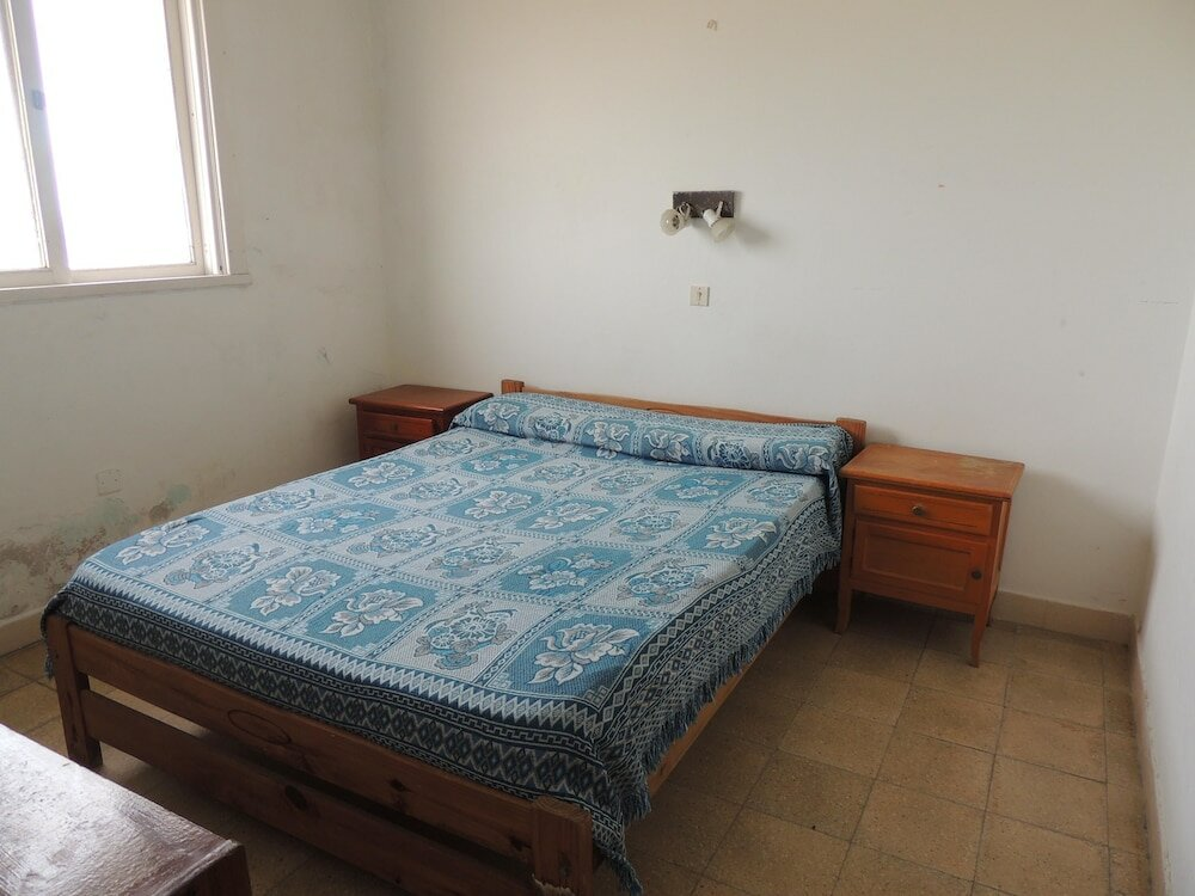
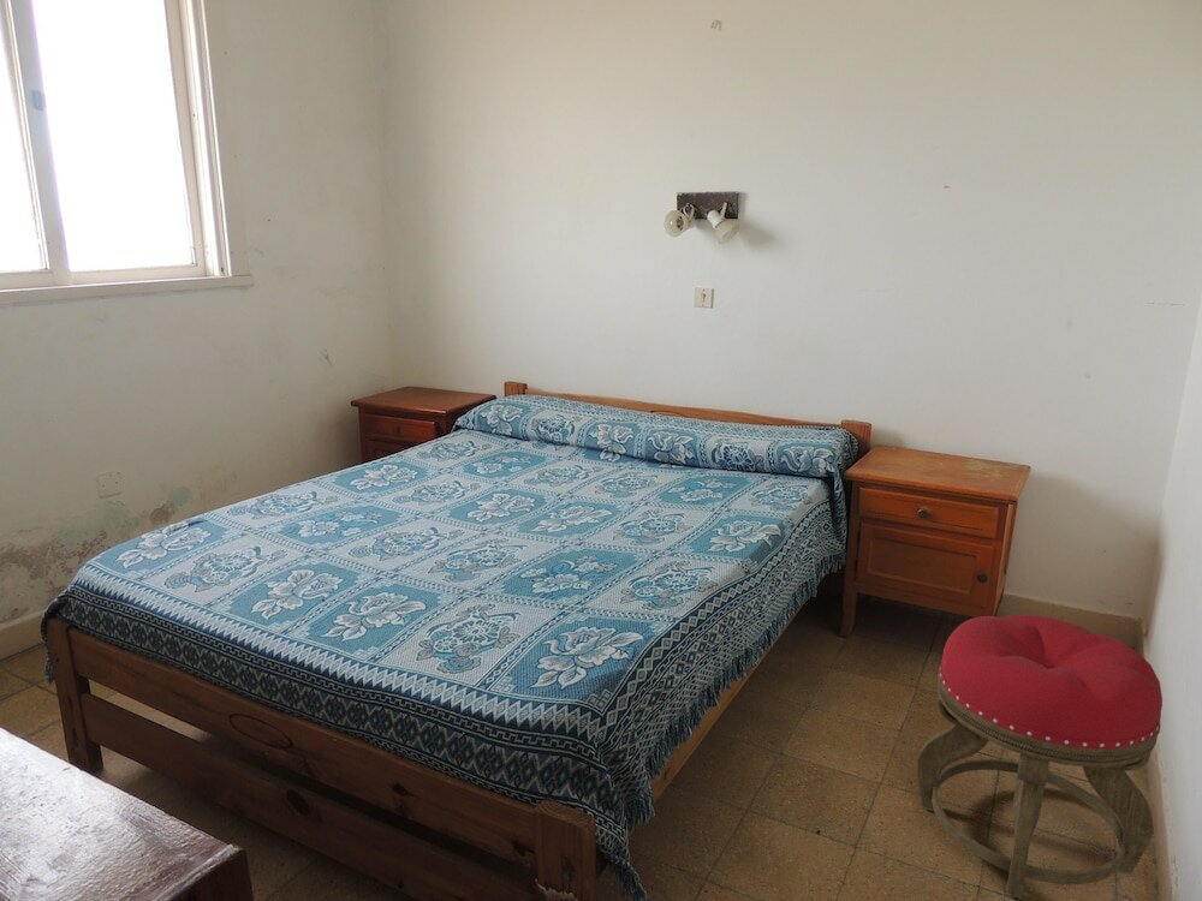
+ stool [916,614,1164,900]
